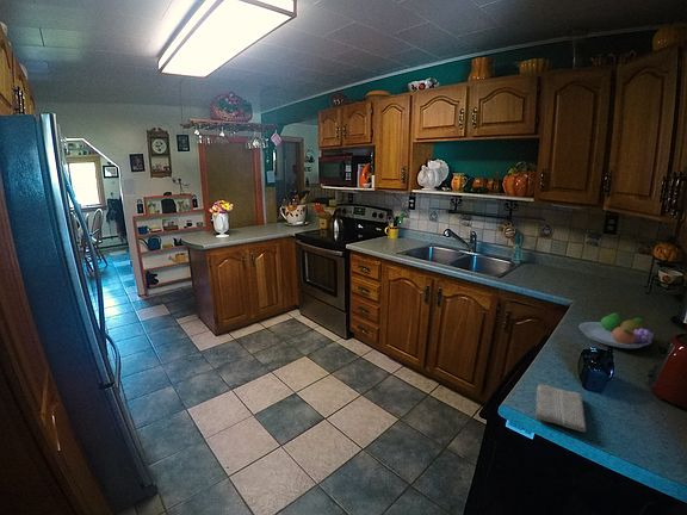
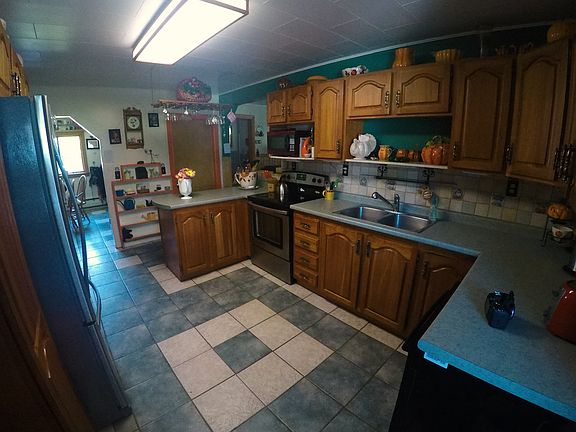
- fruit bowl [577,311,655,349]
- washcloth [534,383,587,433]
